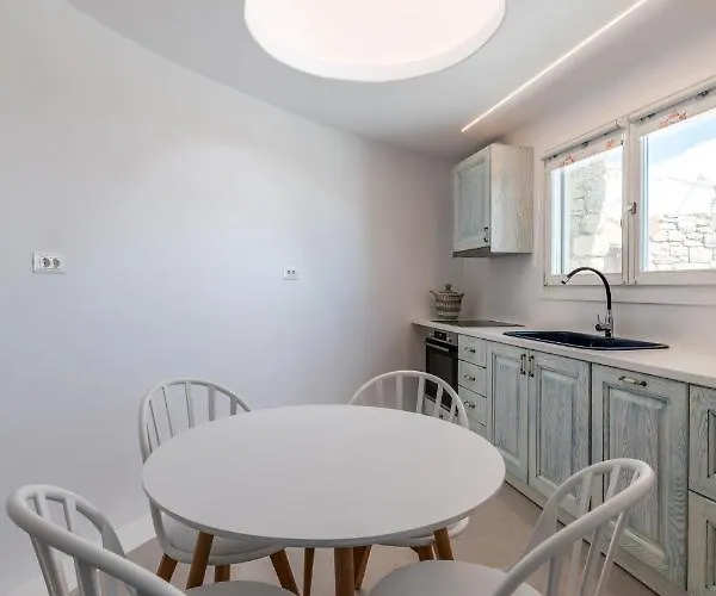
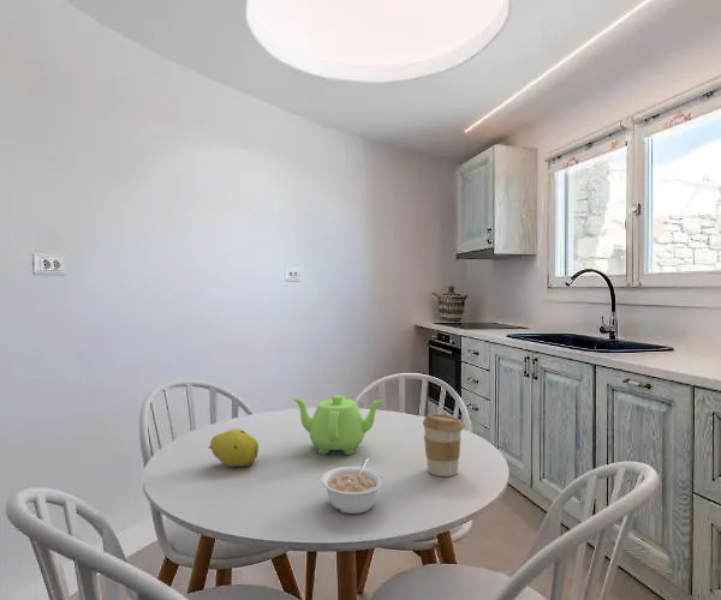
+ fruit [208,428,260,468]
+ teapot [291,394,386,456]
+ coffee cup [422,413,464,478]
+ legume [320,457,385,515]
